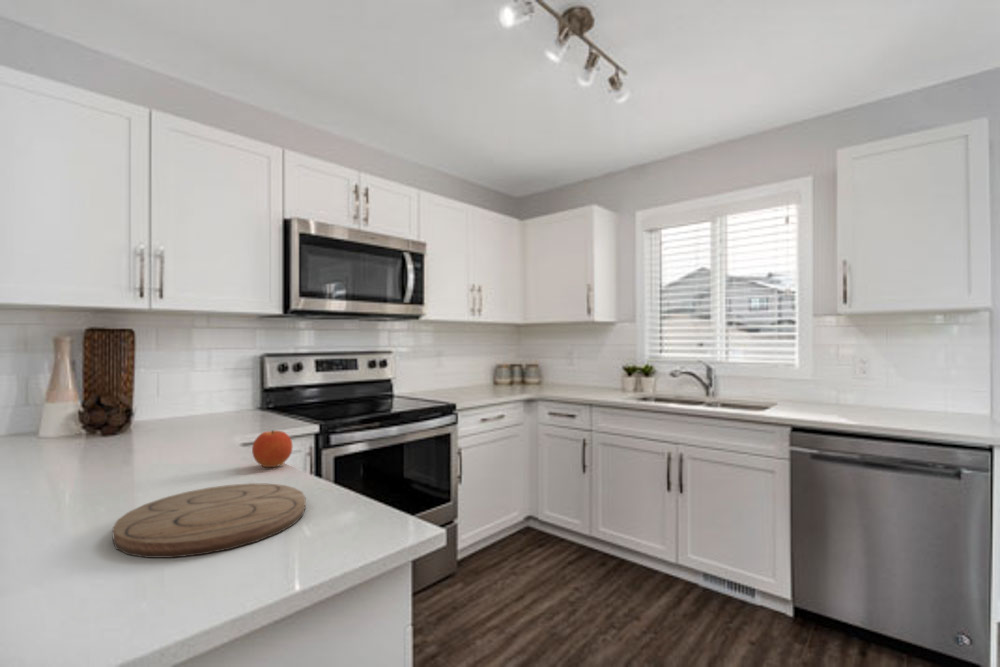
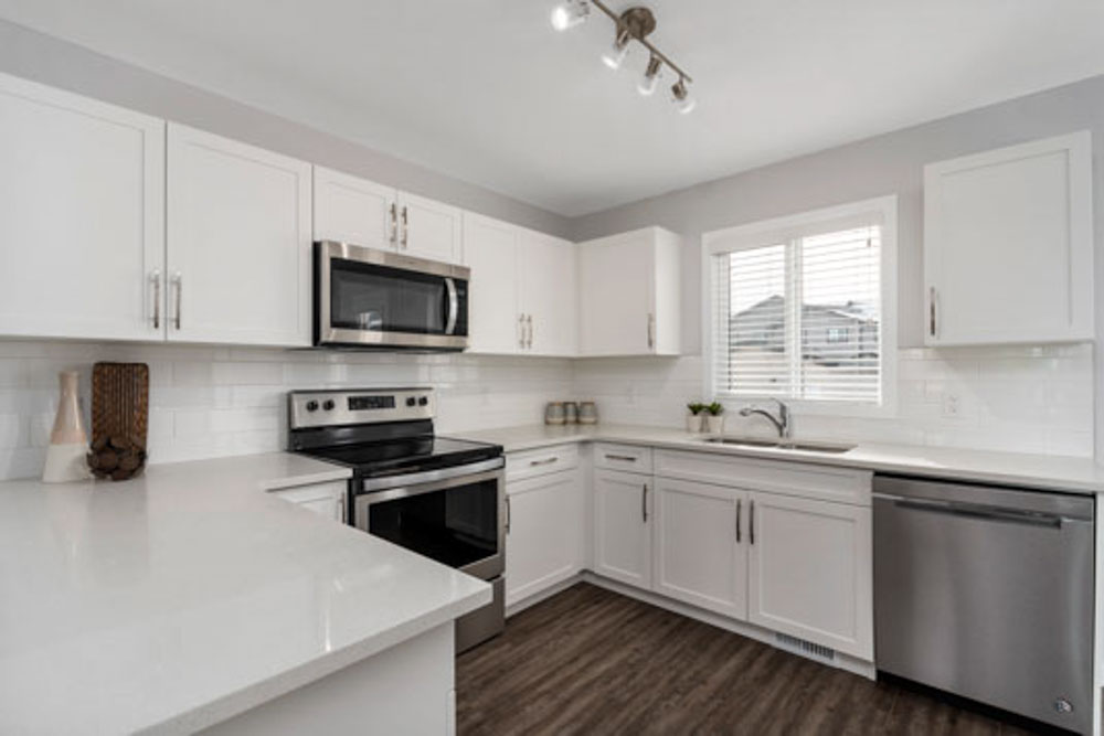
- cutting board [112,482,306,559]
- fruit [251,429,294,468]
